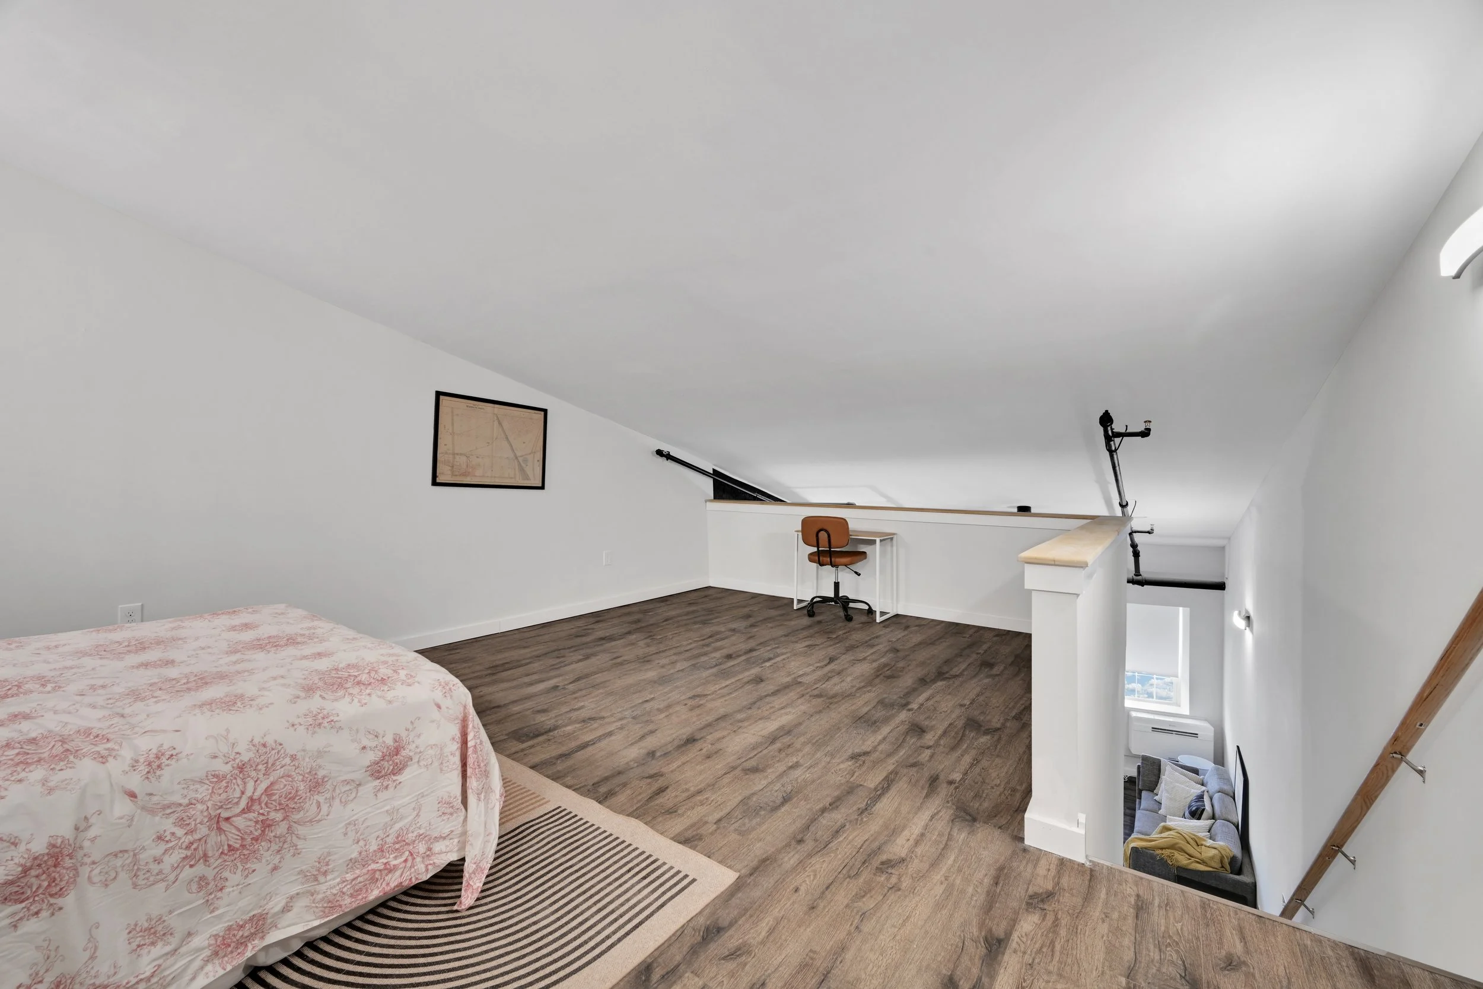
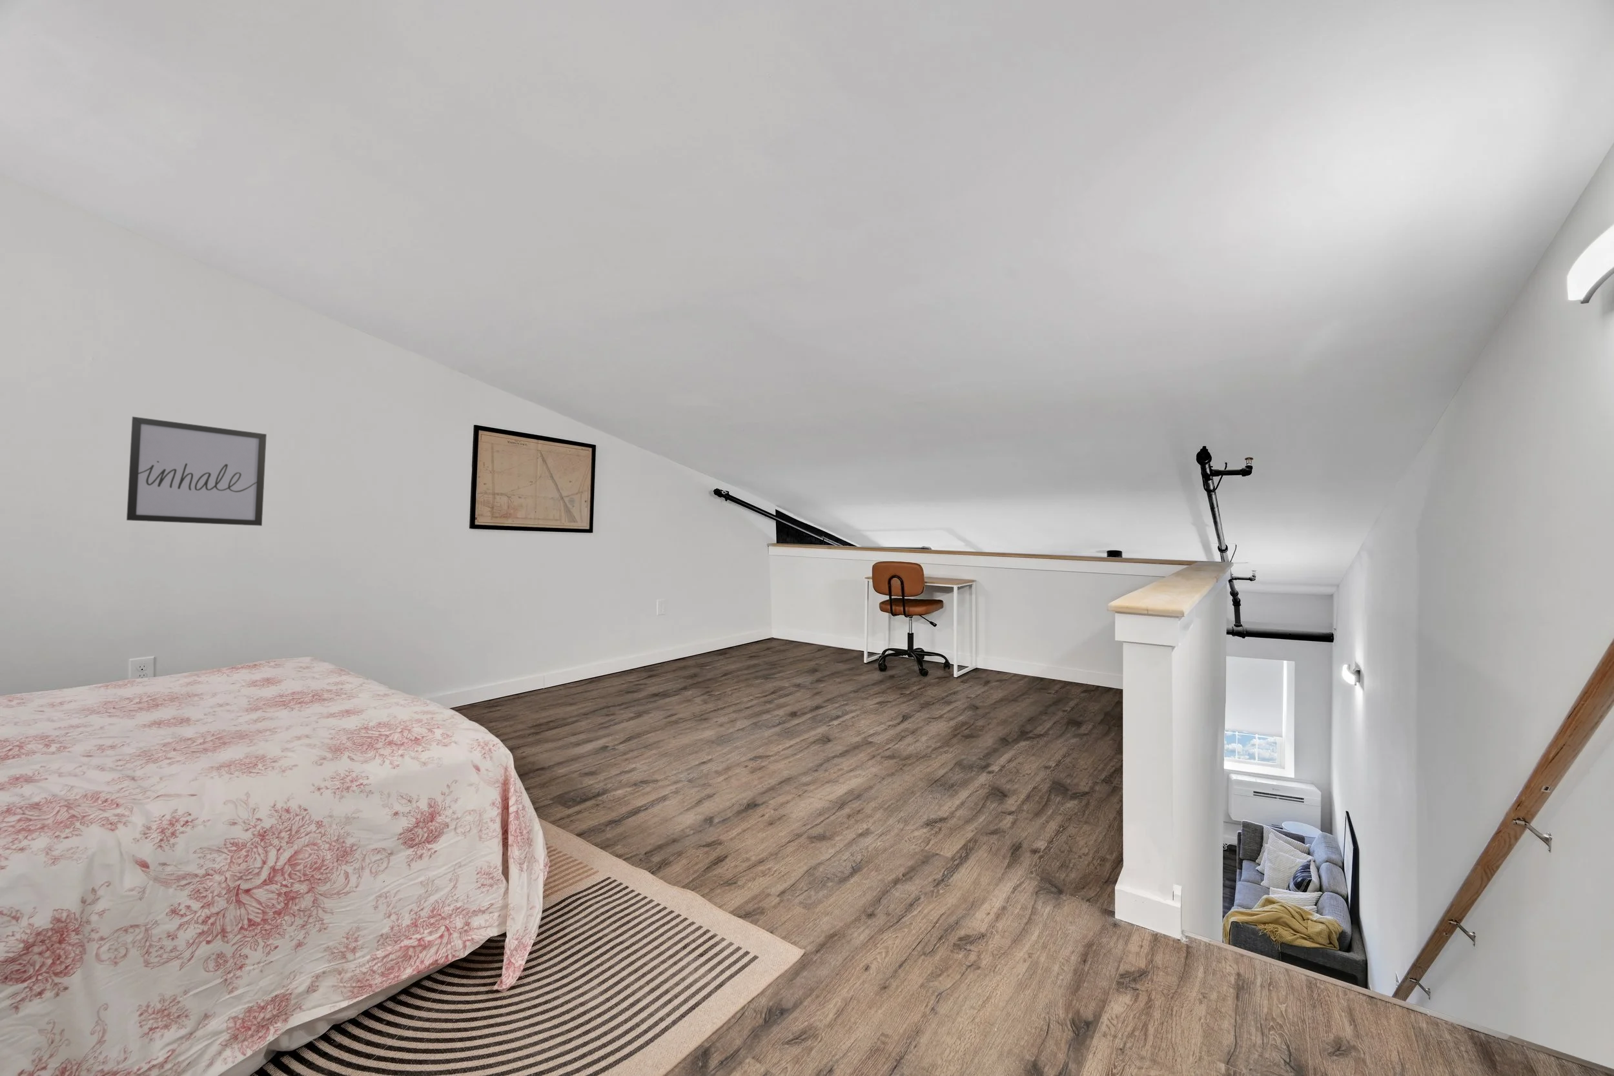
+ wall art [126,416,268,527]
